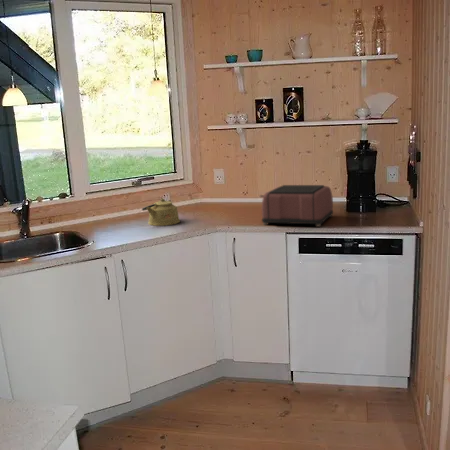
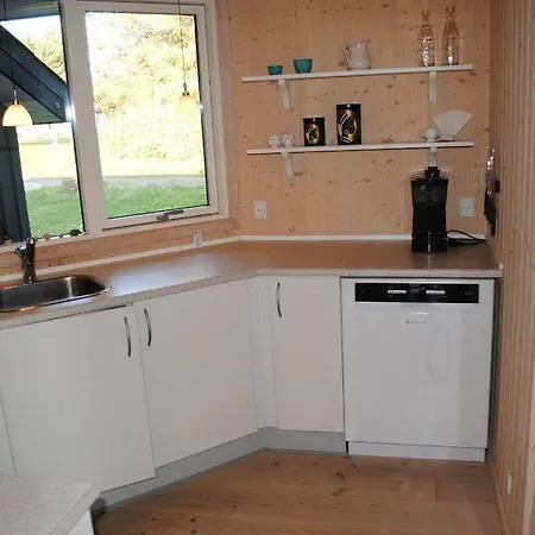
- toaster [259,184,334,228]
- kettle [141,197,181,227]
